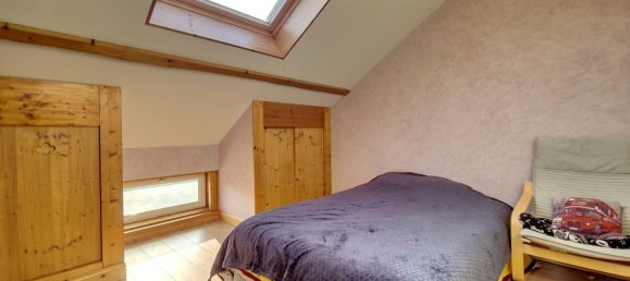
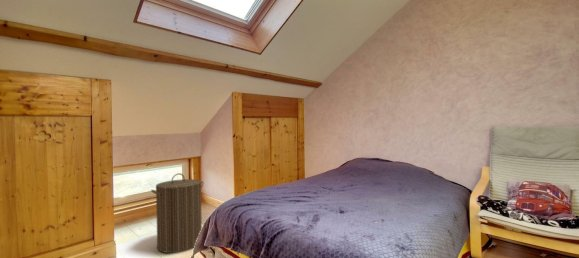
+ laundry hamper [150,172,205,254]
